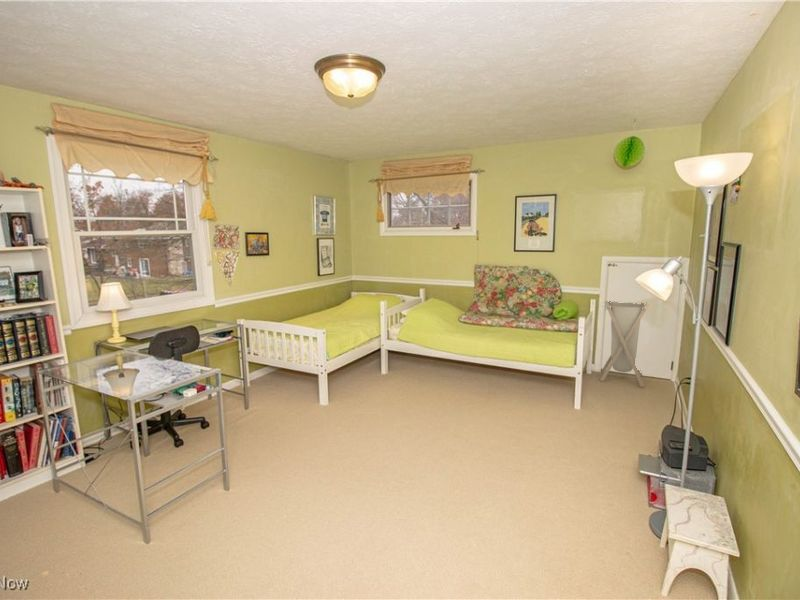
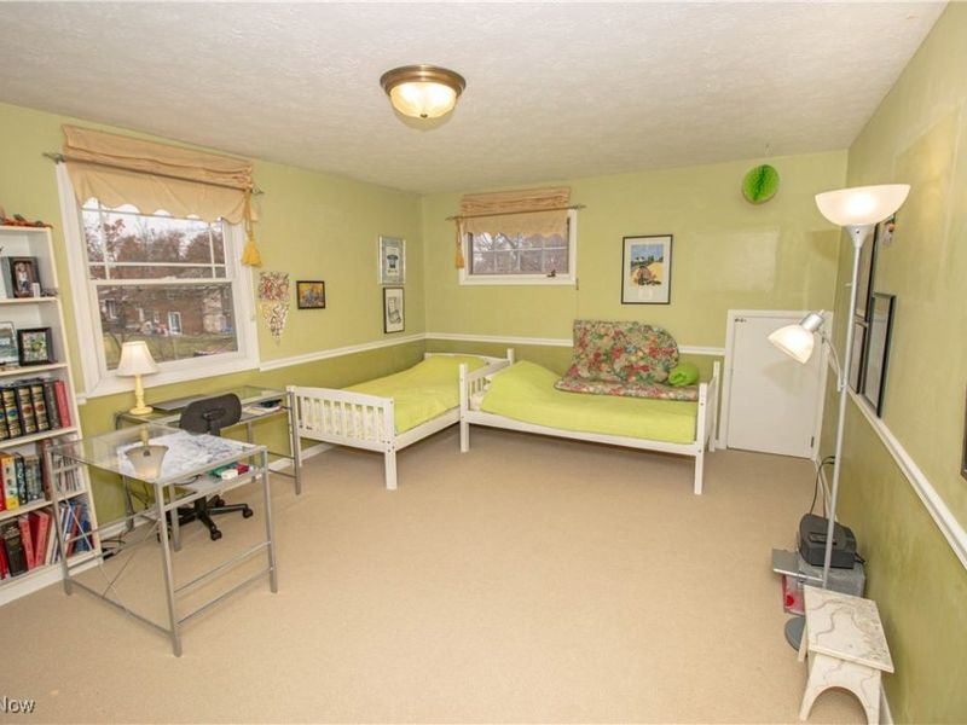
- laundry hamper [599,300,651,388]
